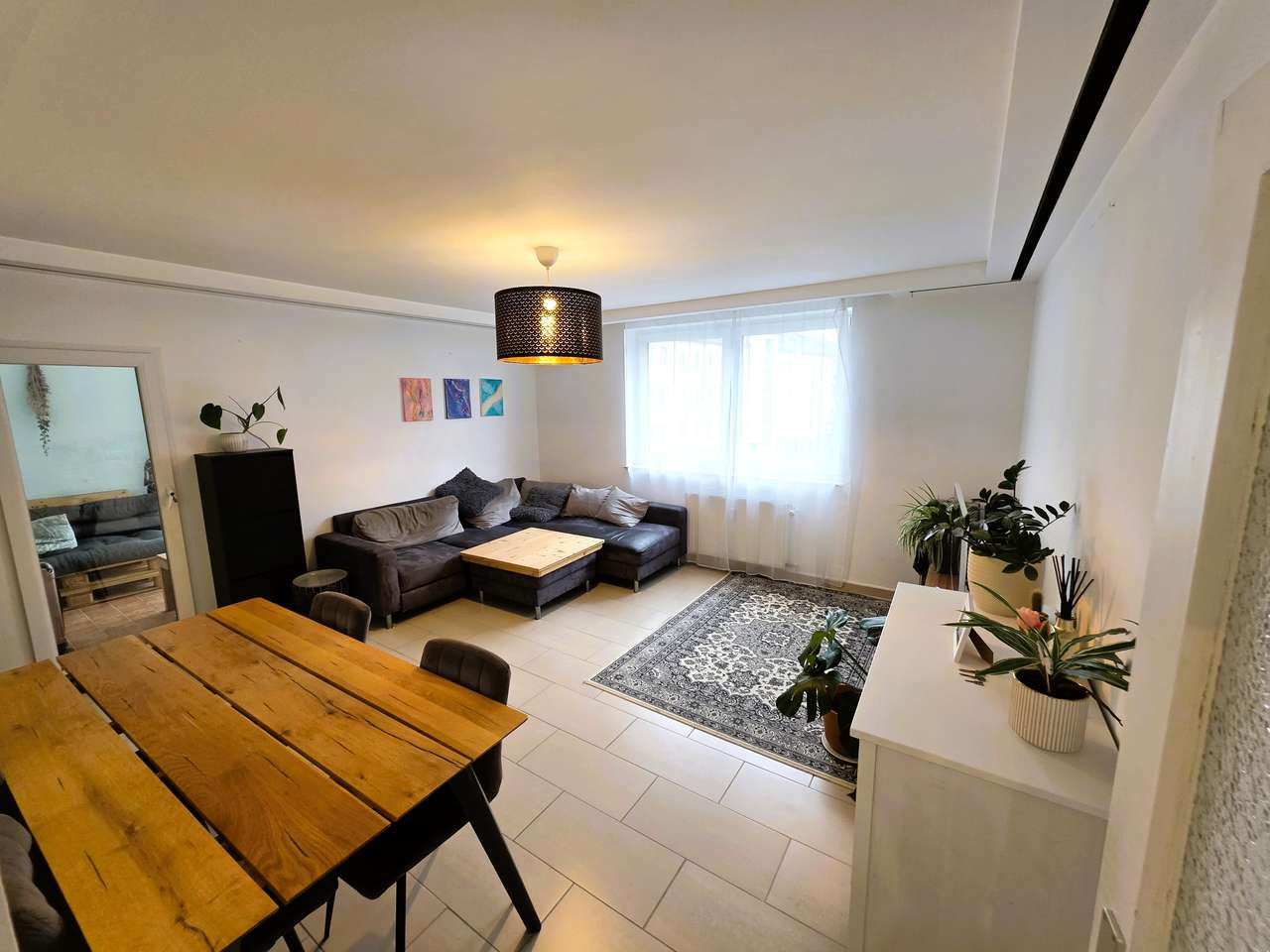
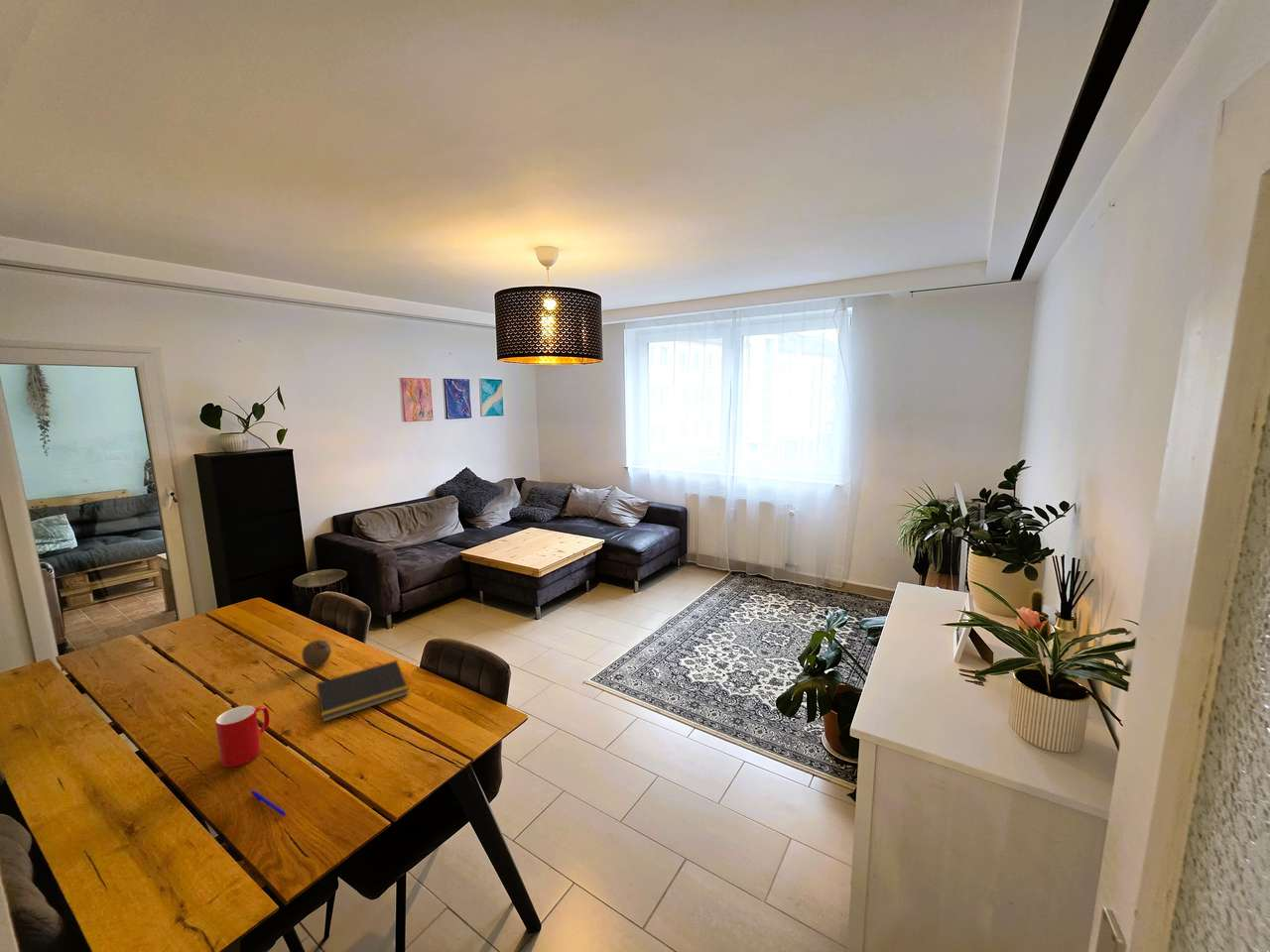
+ notepad [315,659,410,723]
+ cup [214,704,270,769]
+ fruit [301,639,332,667]
+ pen [250,789,287,816]
